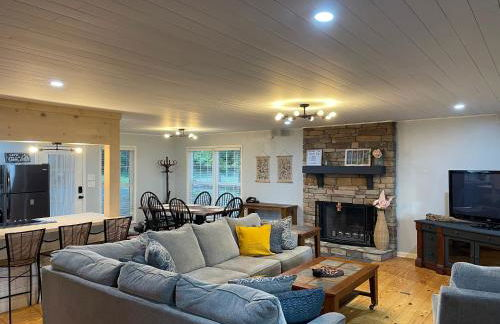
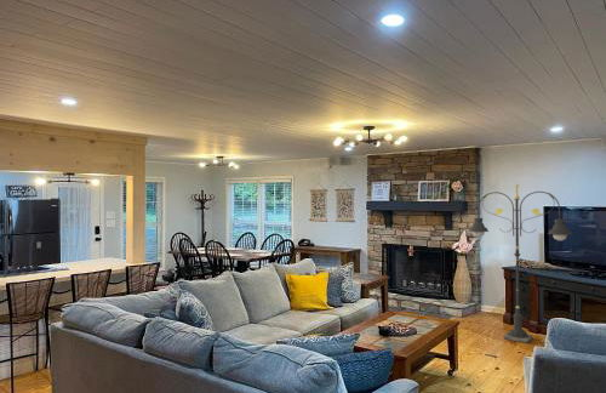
+ floor lamp [467,183,572,344]
